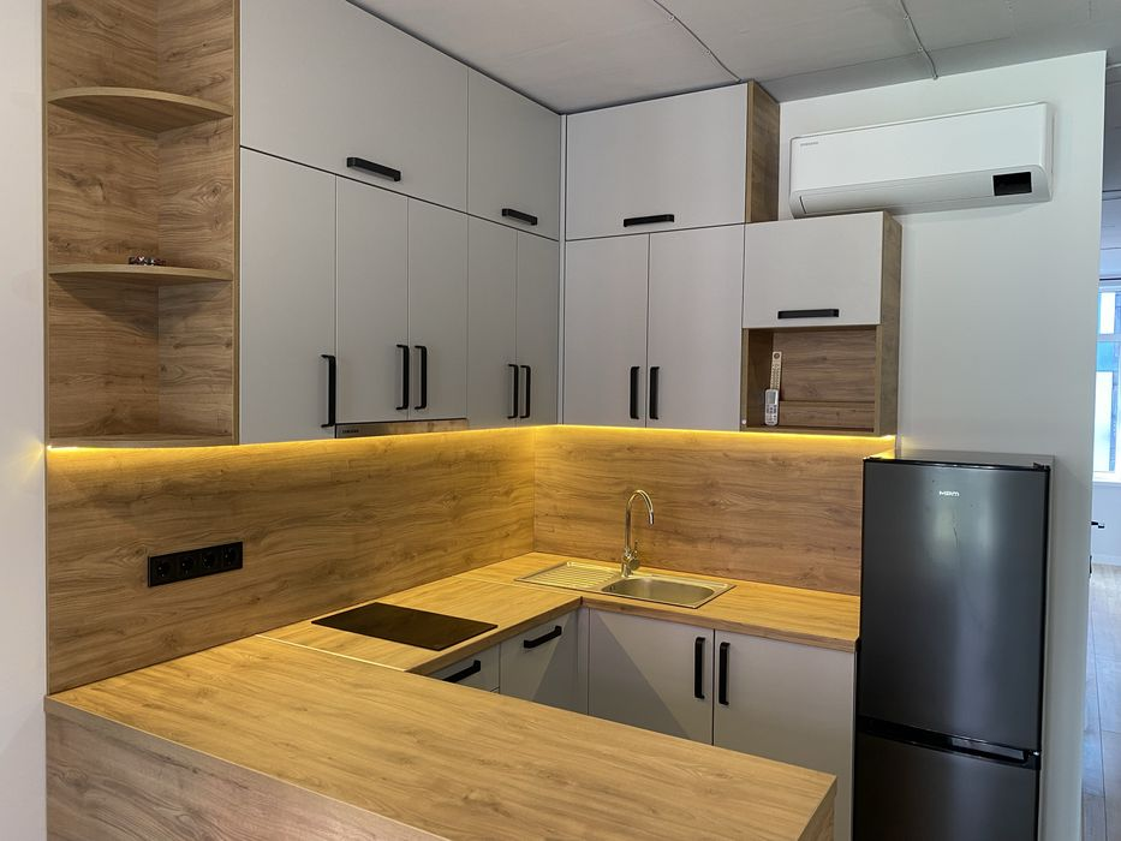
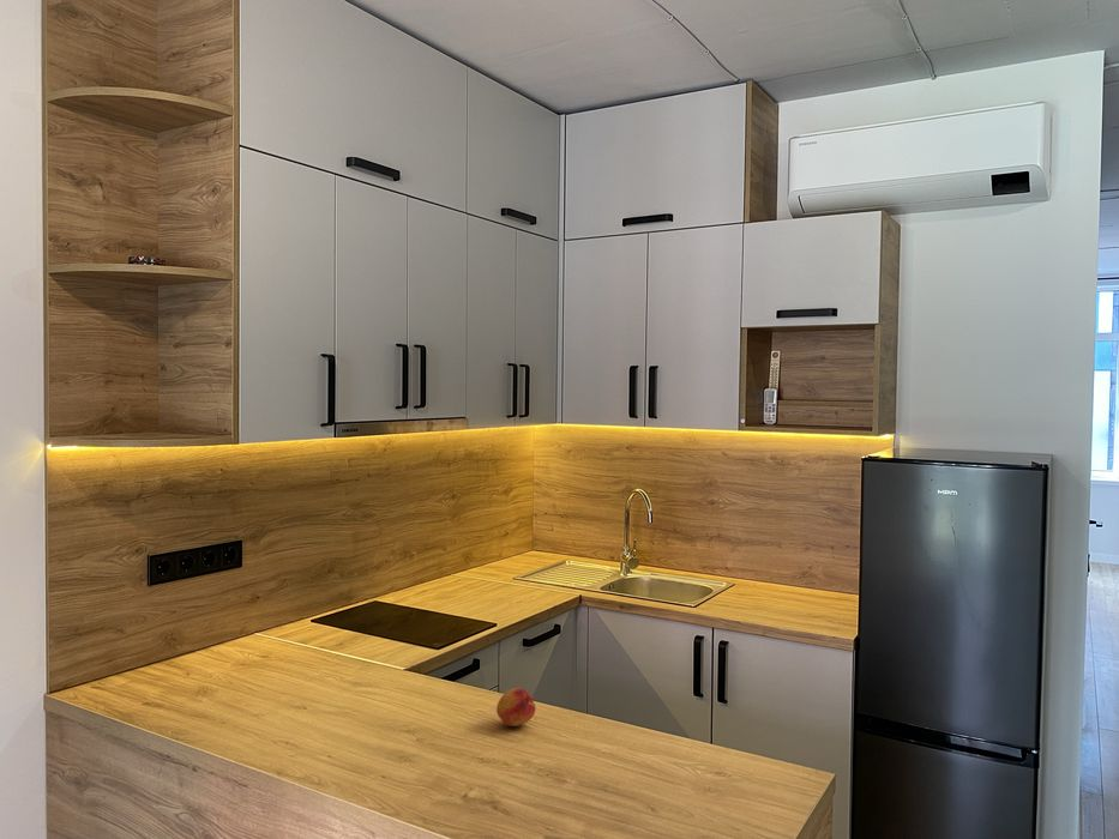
+ fruit [495,687,537,728]
